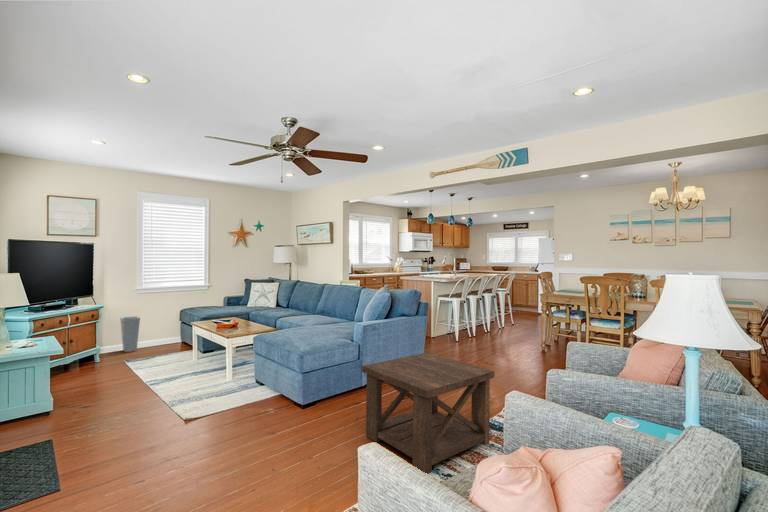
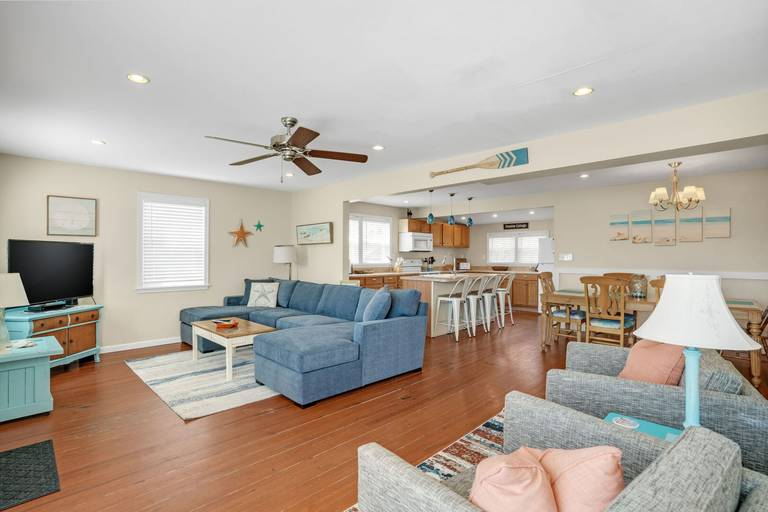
- vase [119,315,141,353]
- side table [361,351,496,474]
